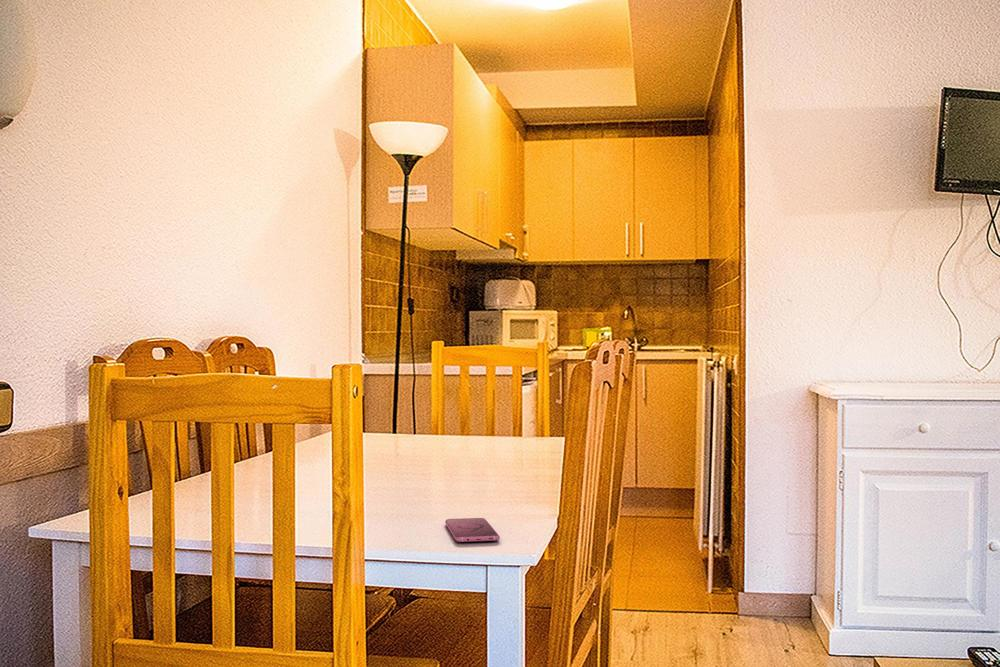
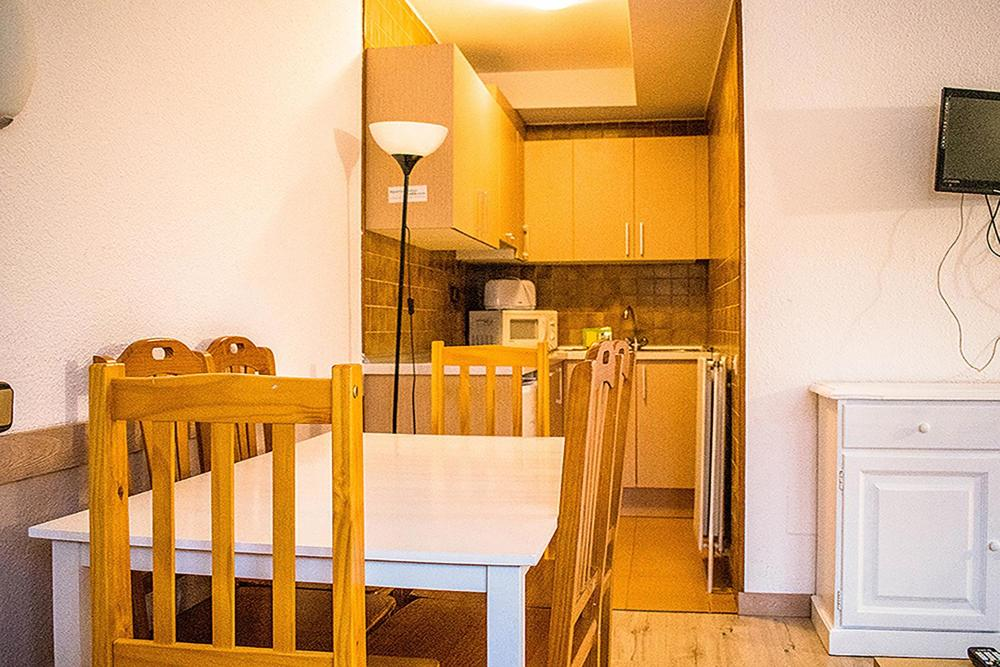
- smartphone [444,517,501,543]
